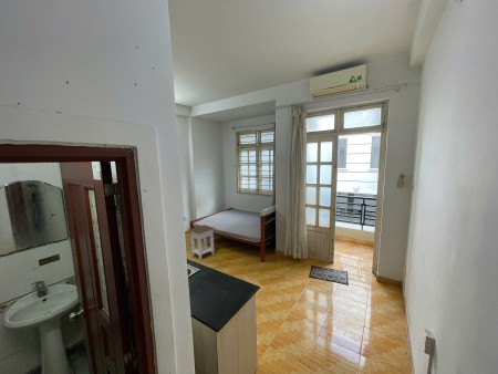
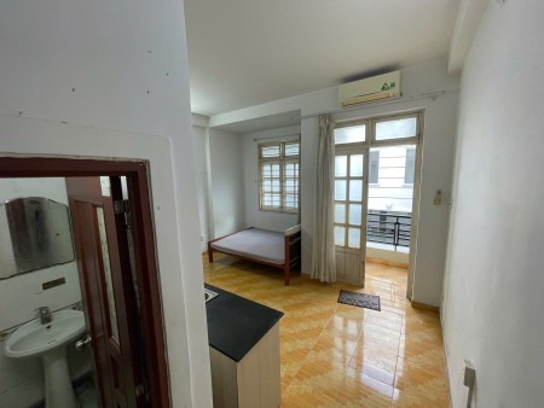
- nightstand [187,224,217,261]
